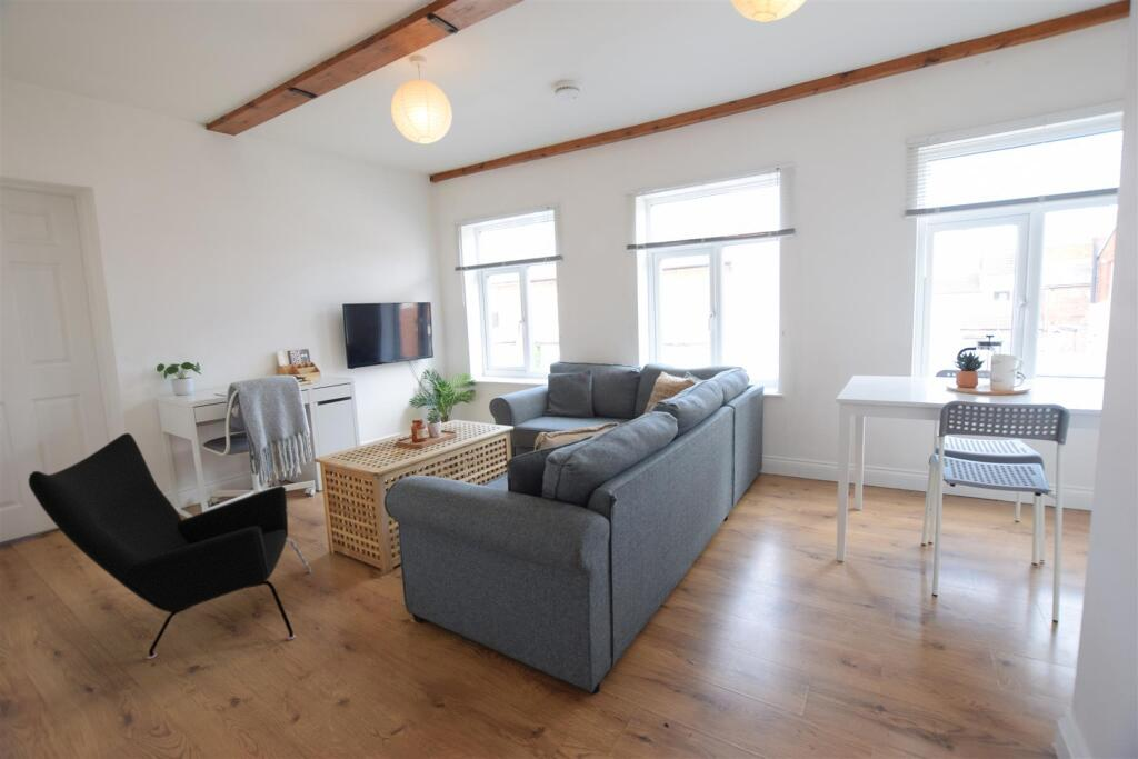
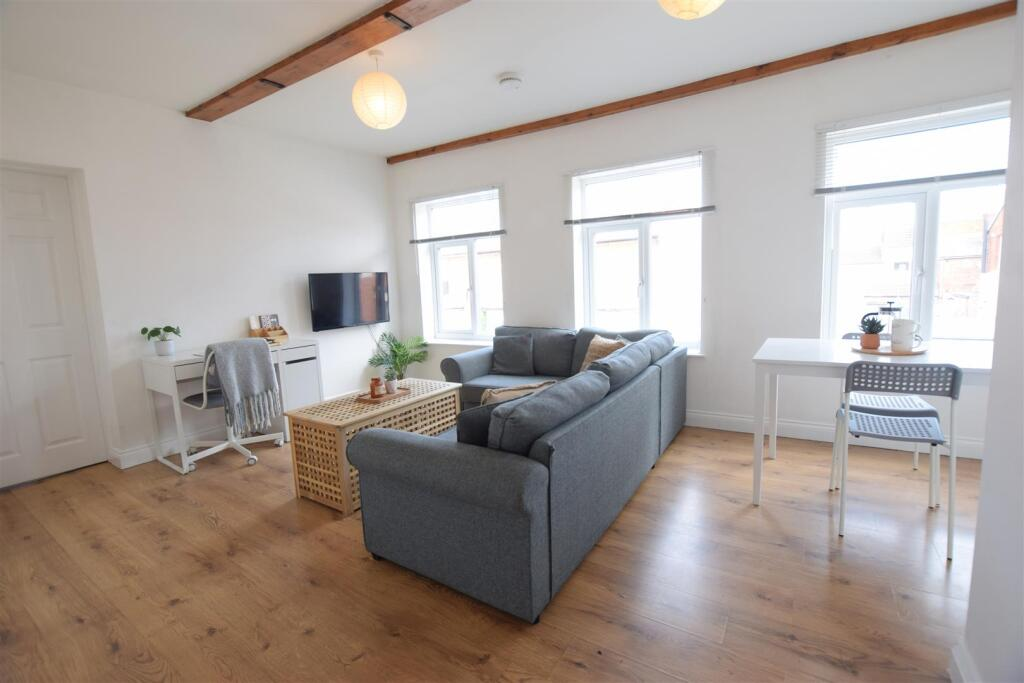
- armchair [28,432,312,660]
